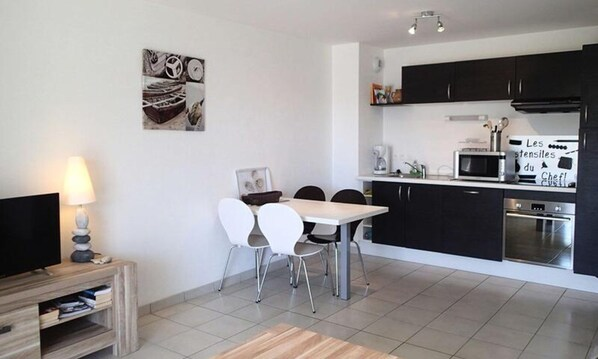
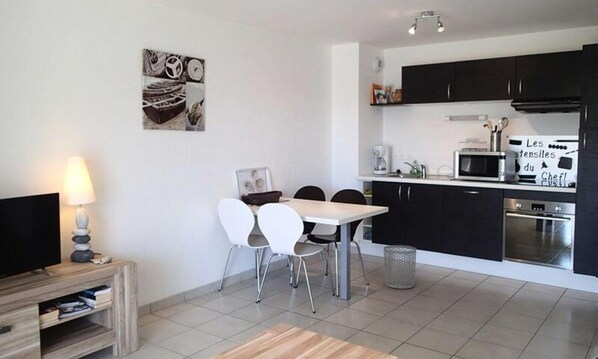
+ waste bin [383,244,417,290]
